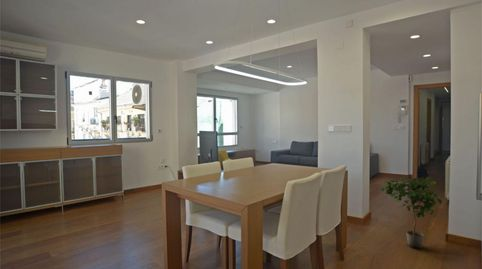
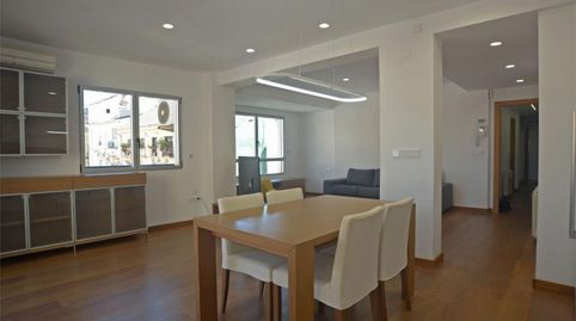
- potted plant [379,176,447,250]
